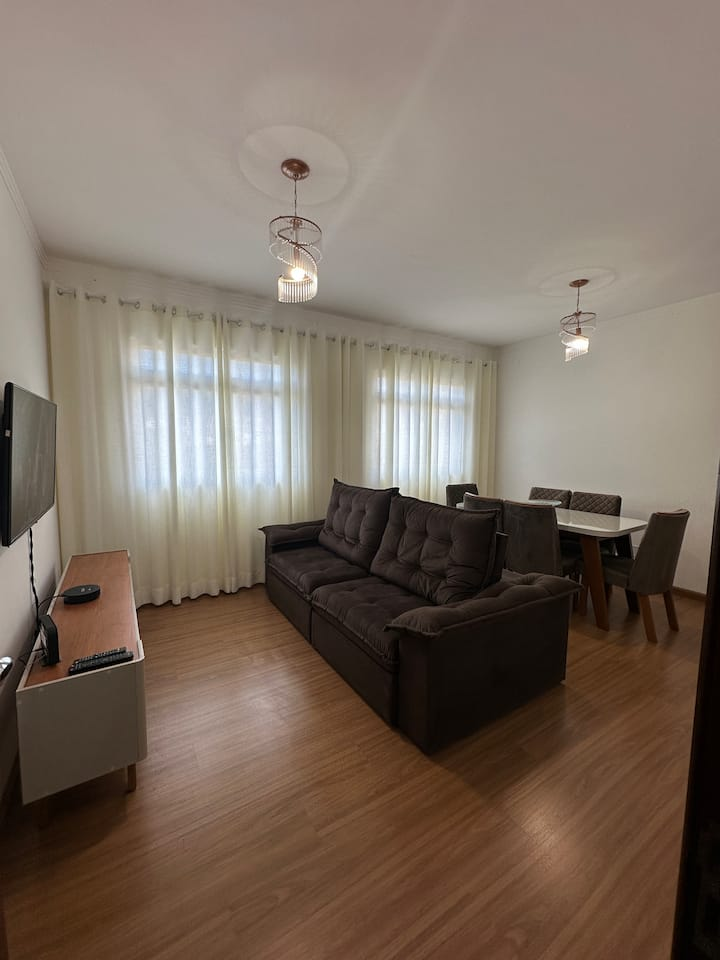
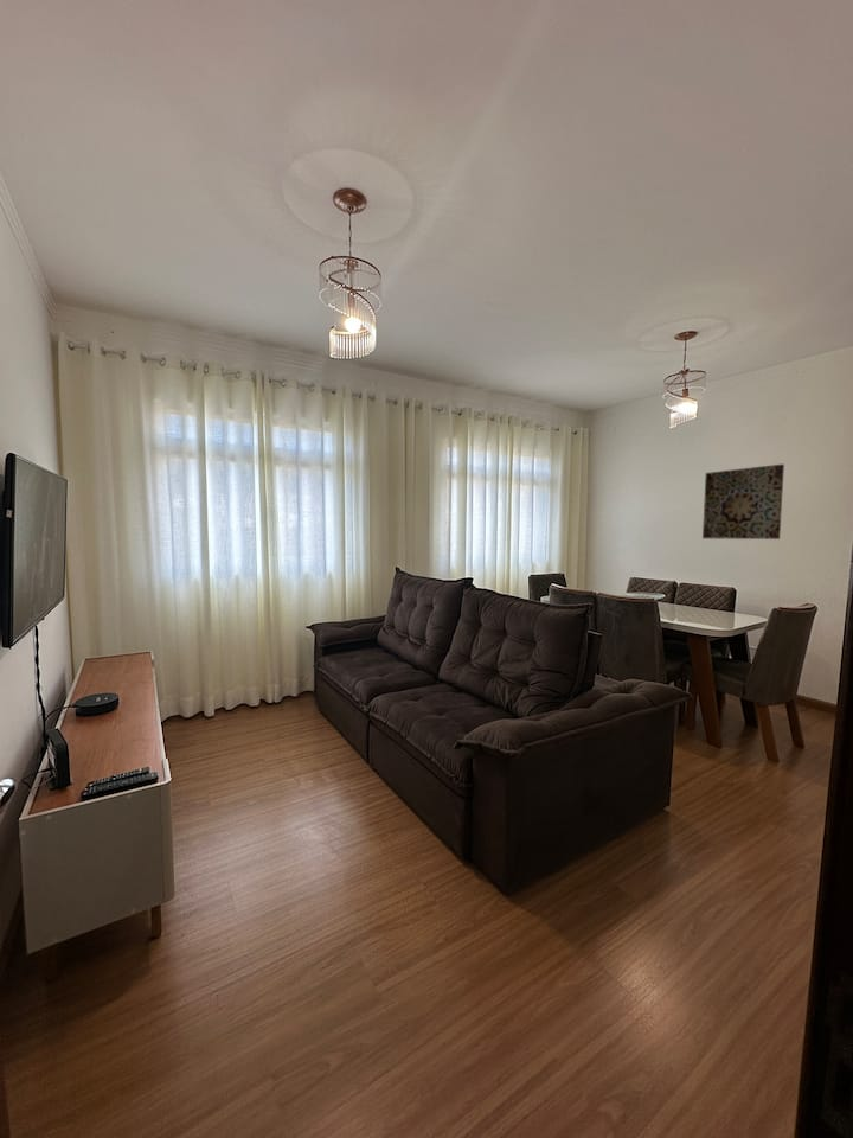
+ wall art [701,463,785,541]
